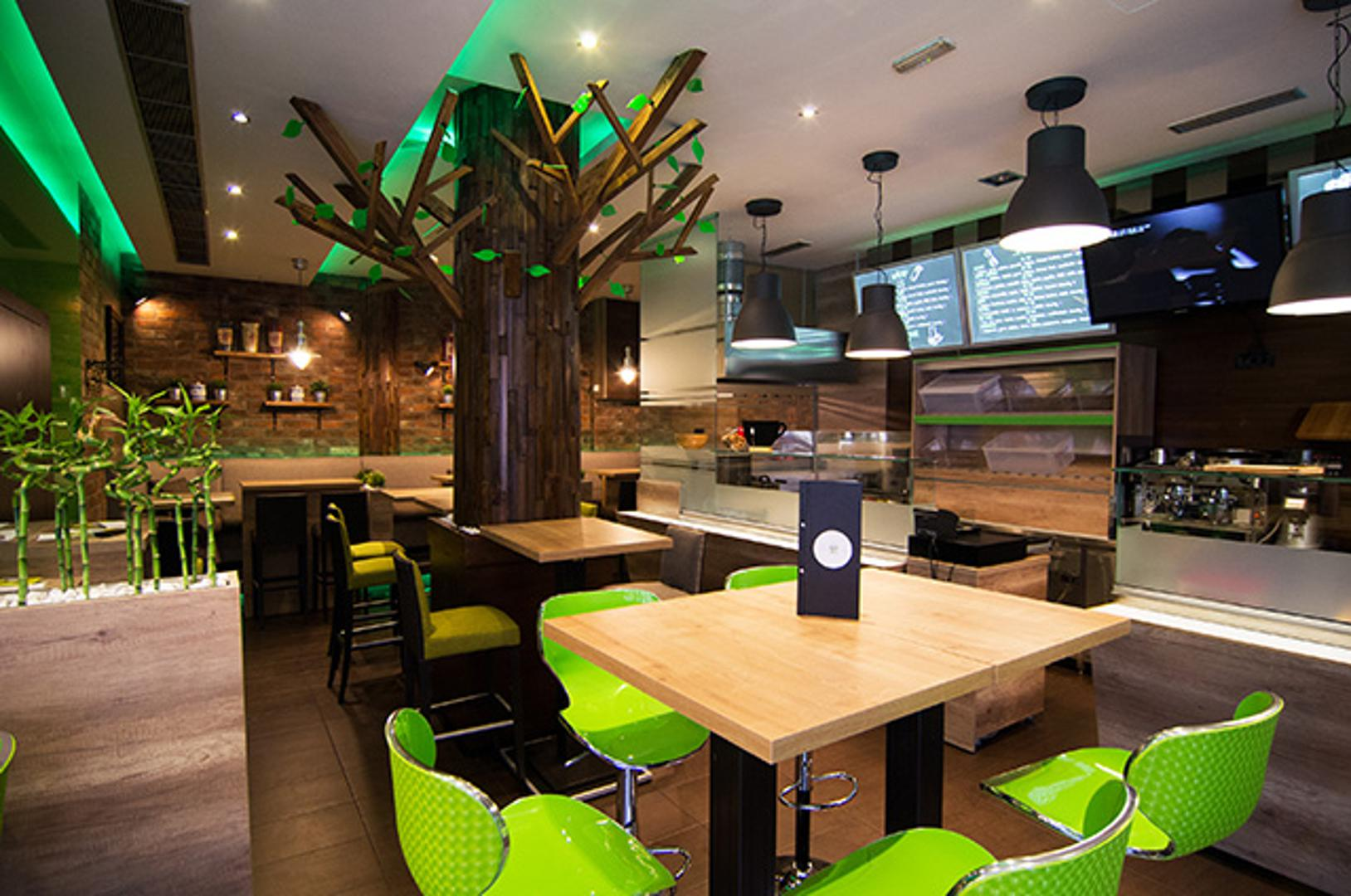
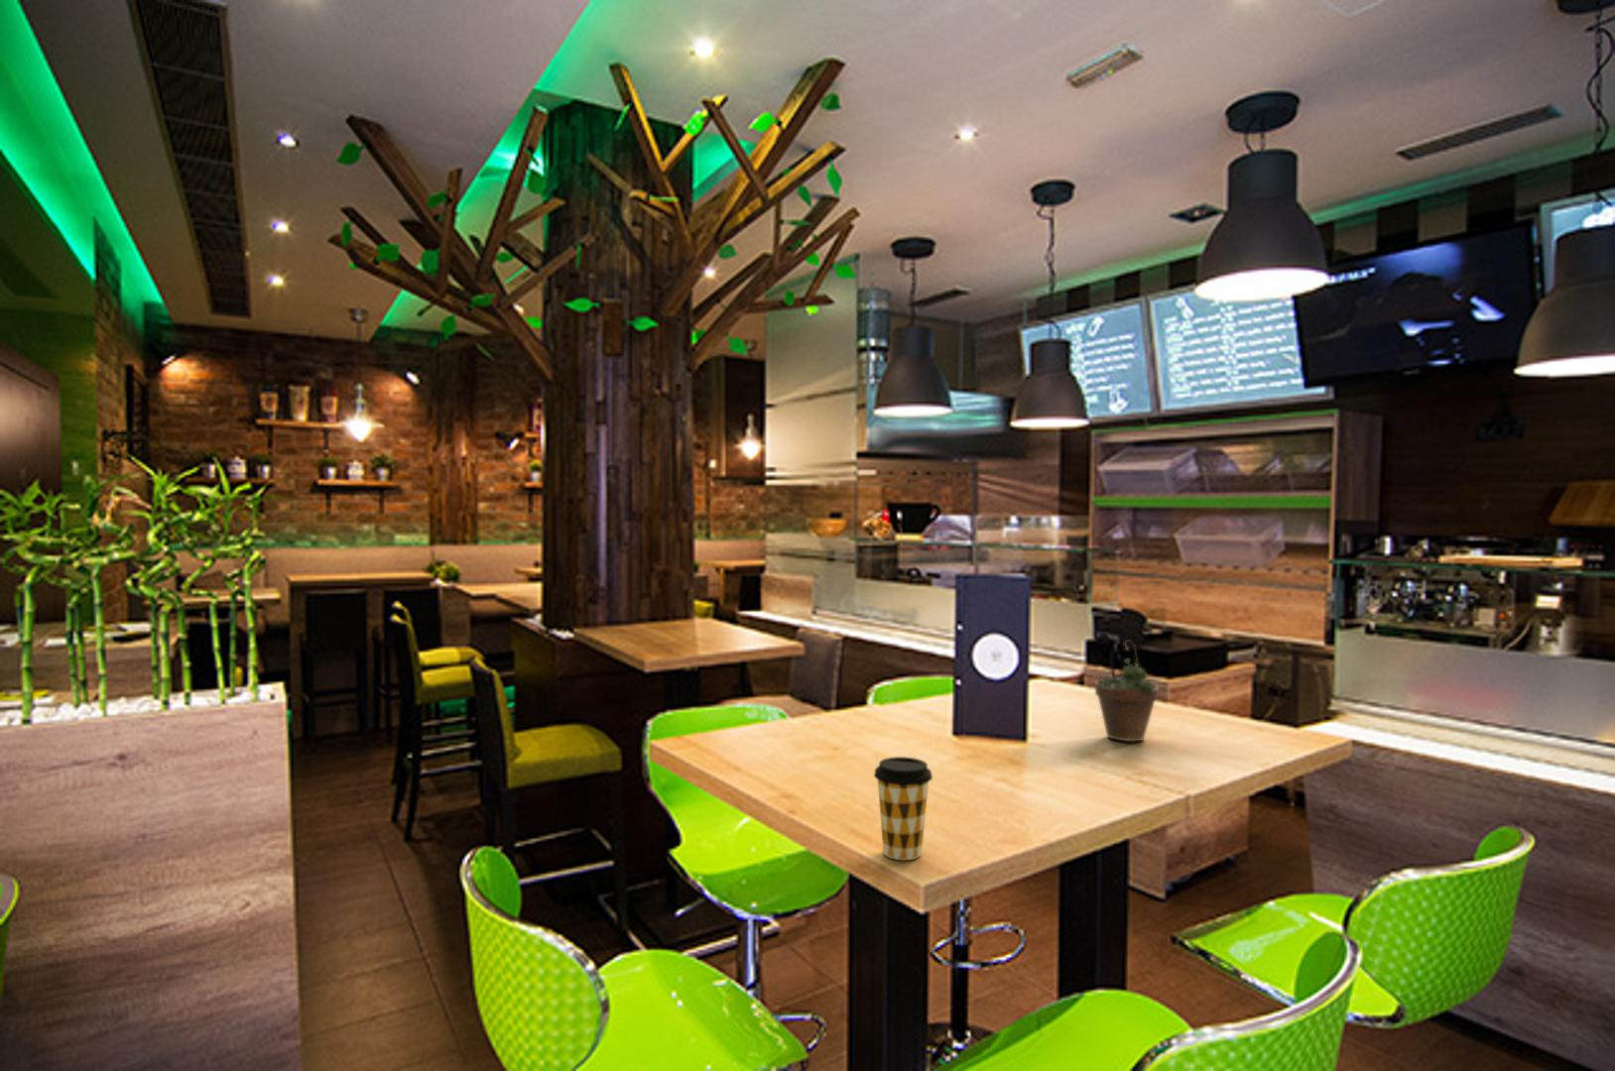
+ succulent plant [1094,638,1160,742]
+ coffee cup [873,755,934,861]
